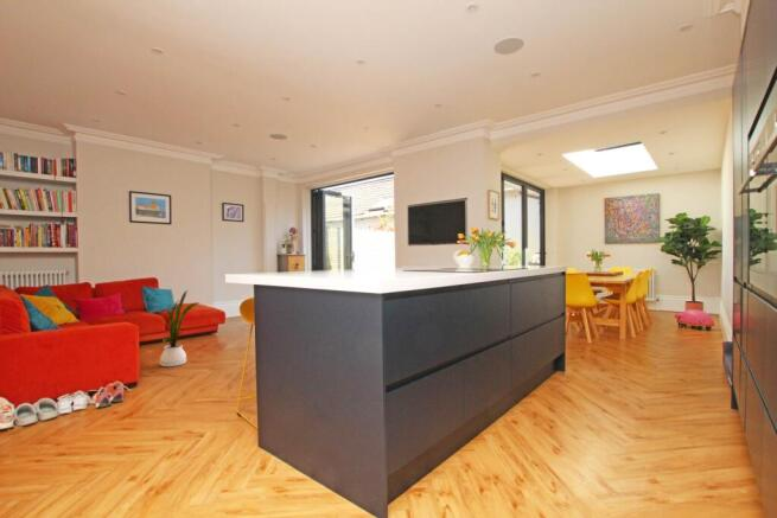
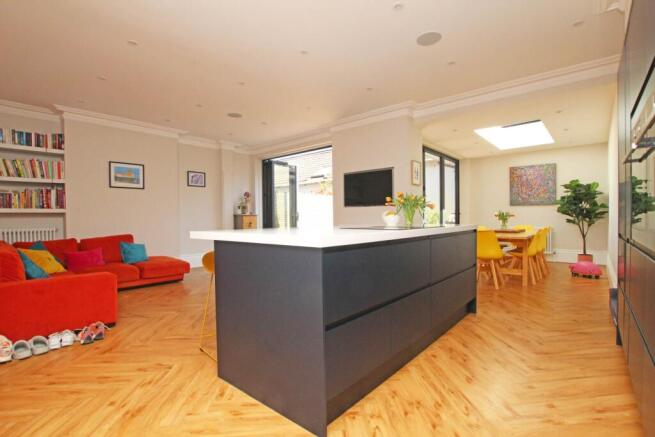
- house plant [152,289,202,367]
